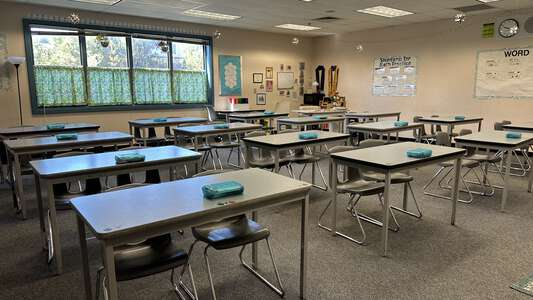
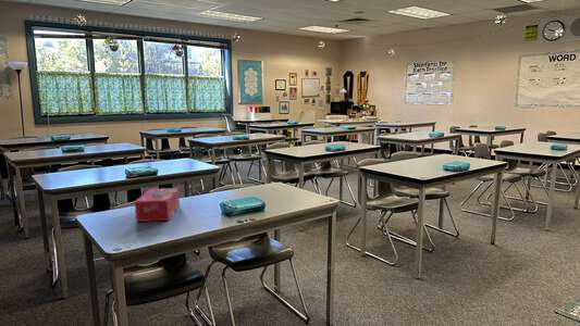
+ tissue box [134,187,181,223]
